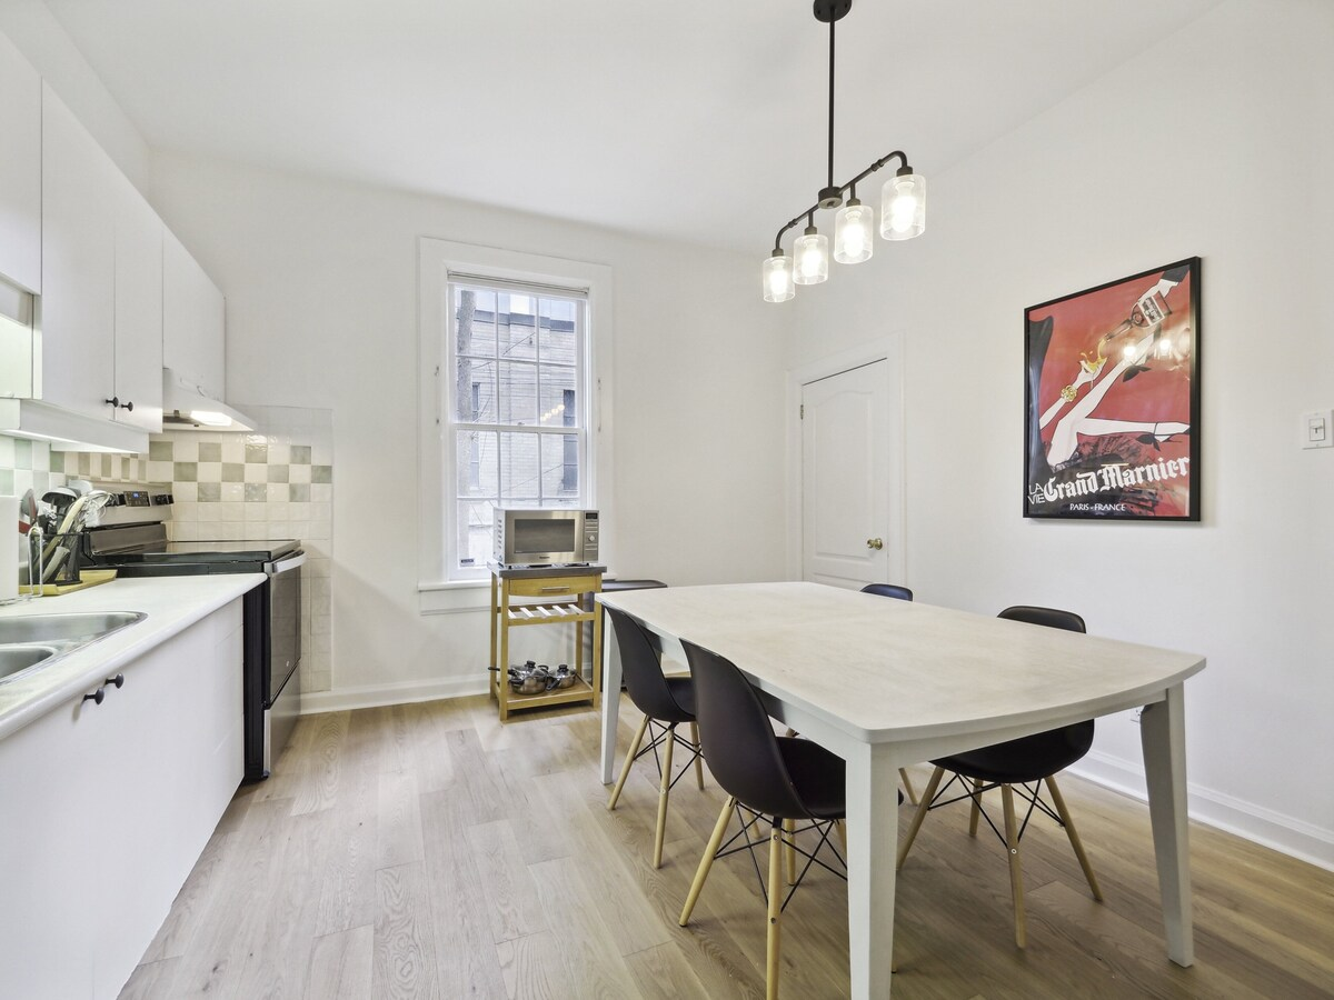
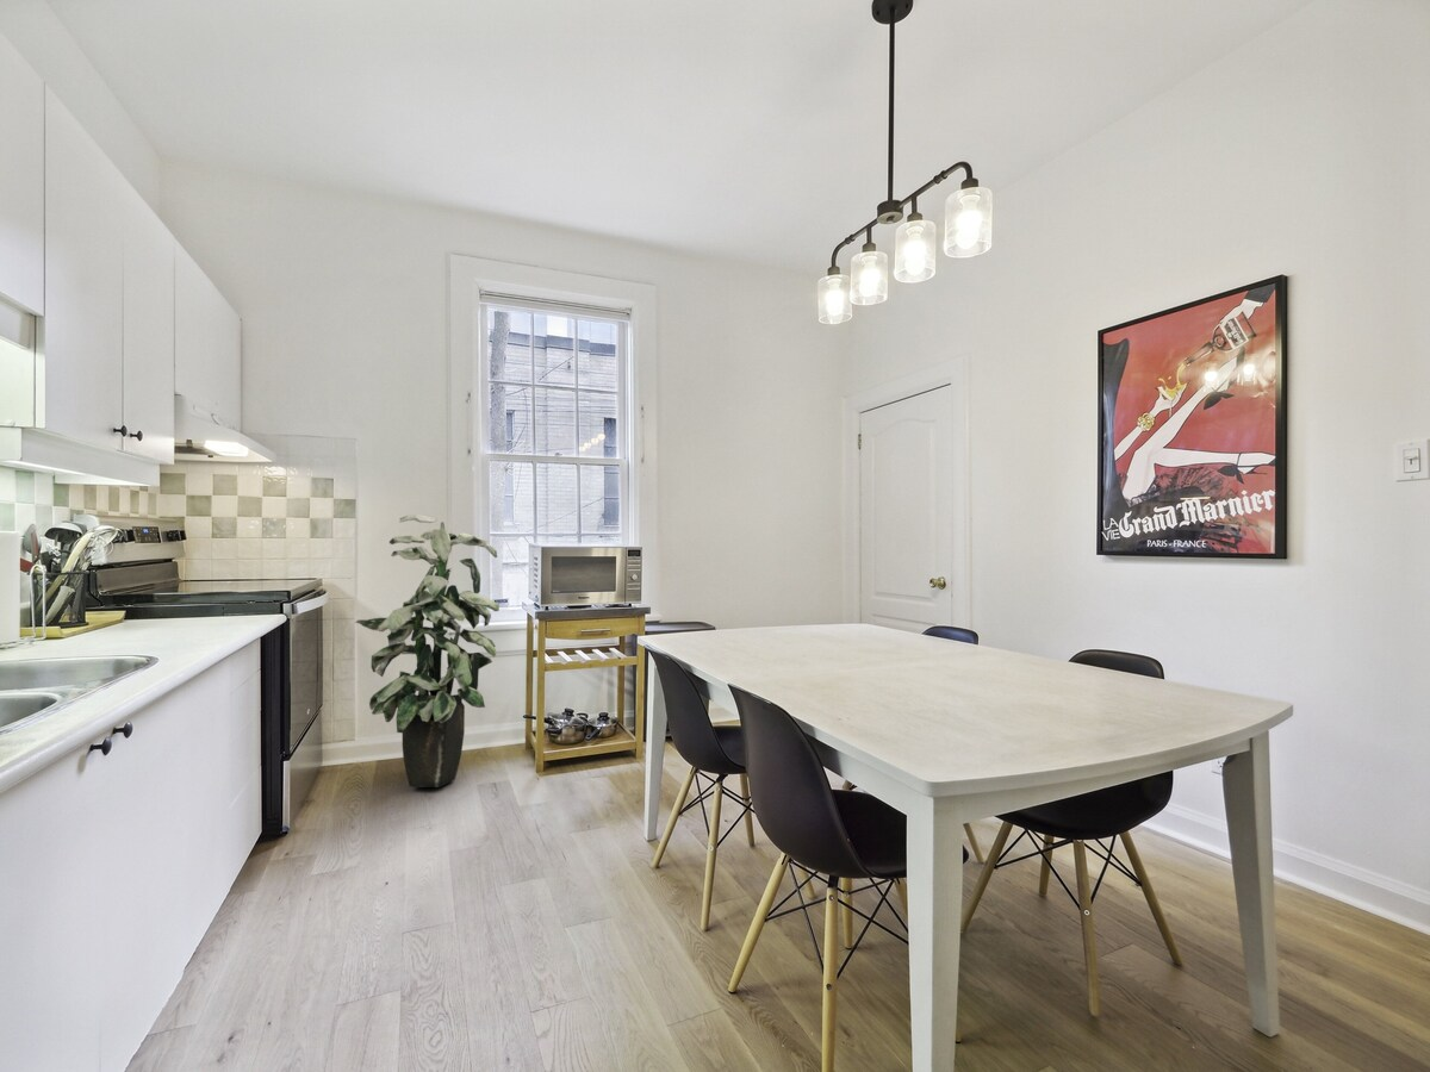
+ indoor plant [354,513,500,789]
